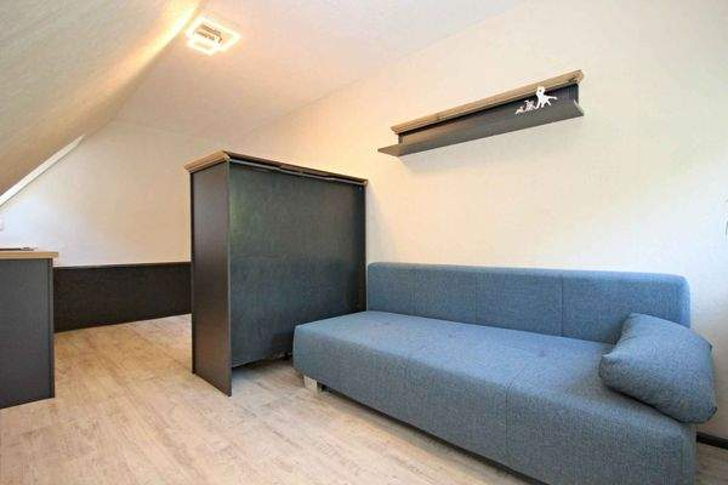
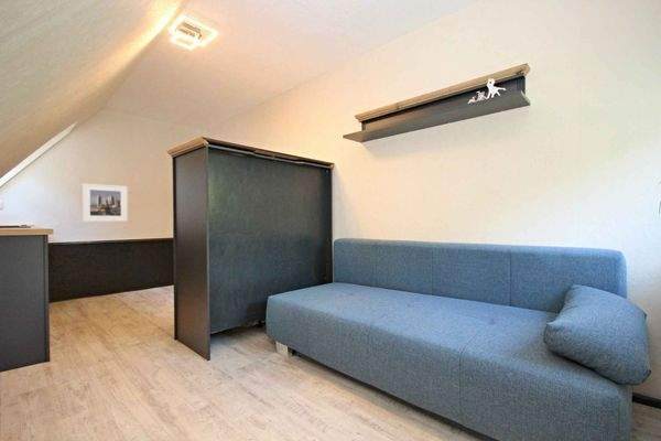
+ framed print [82,182,129,223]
